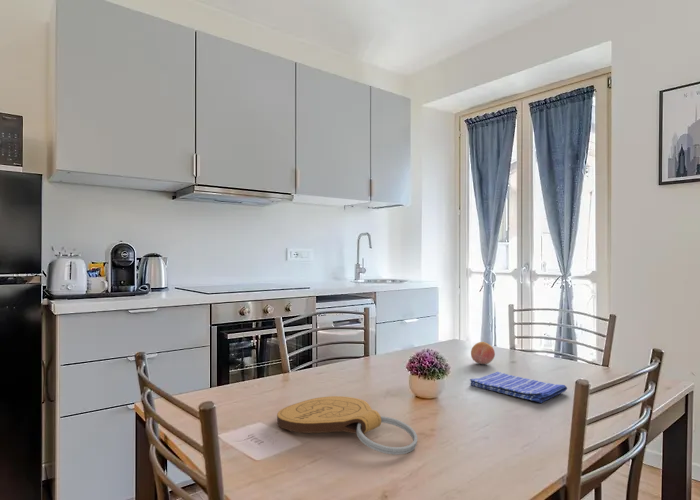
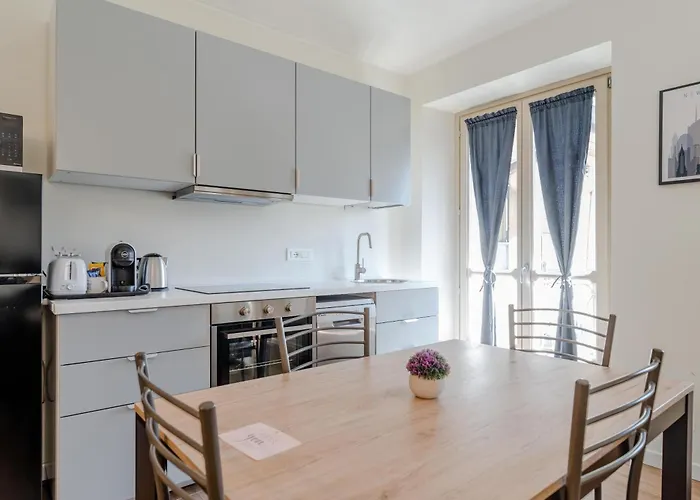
- fruit [470,341,496,365]
- dish towel [469,371,568,404]
- key chain [276,395,418,456]
